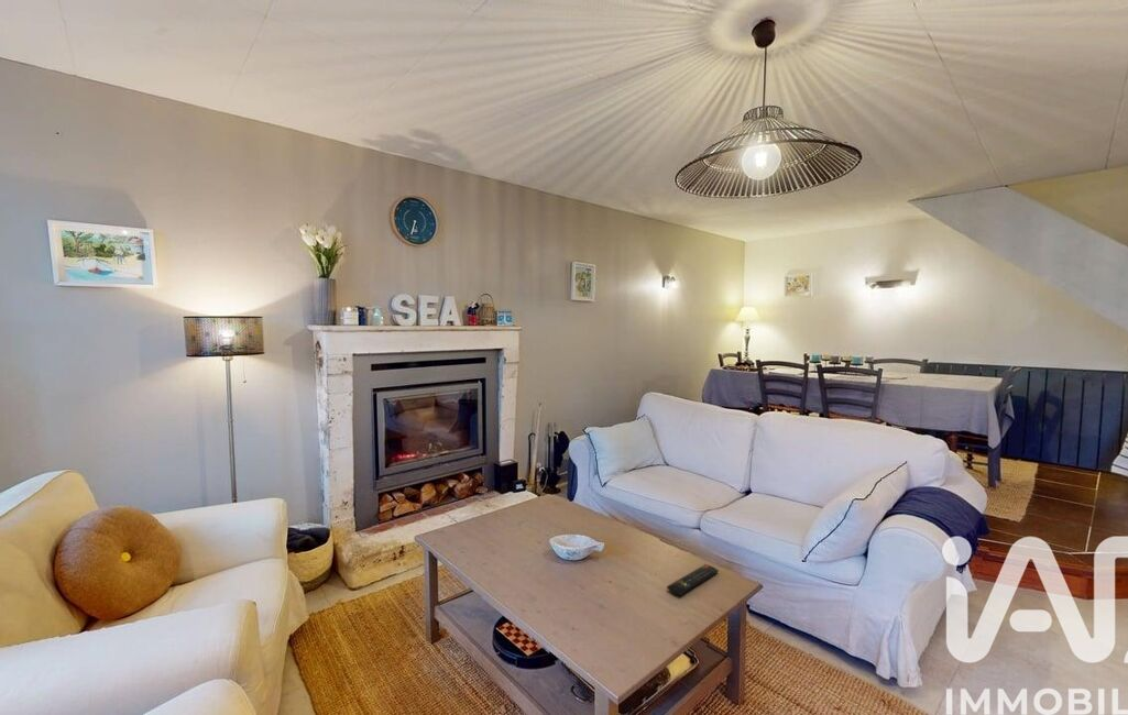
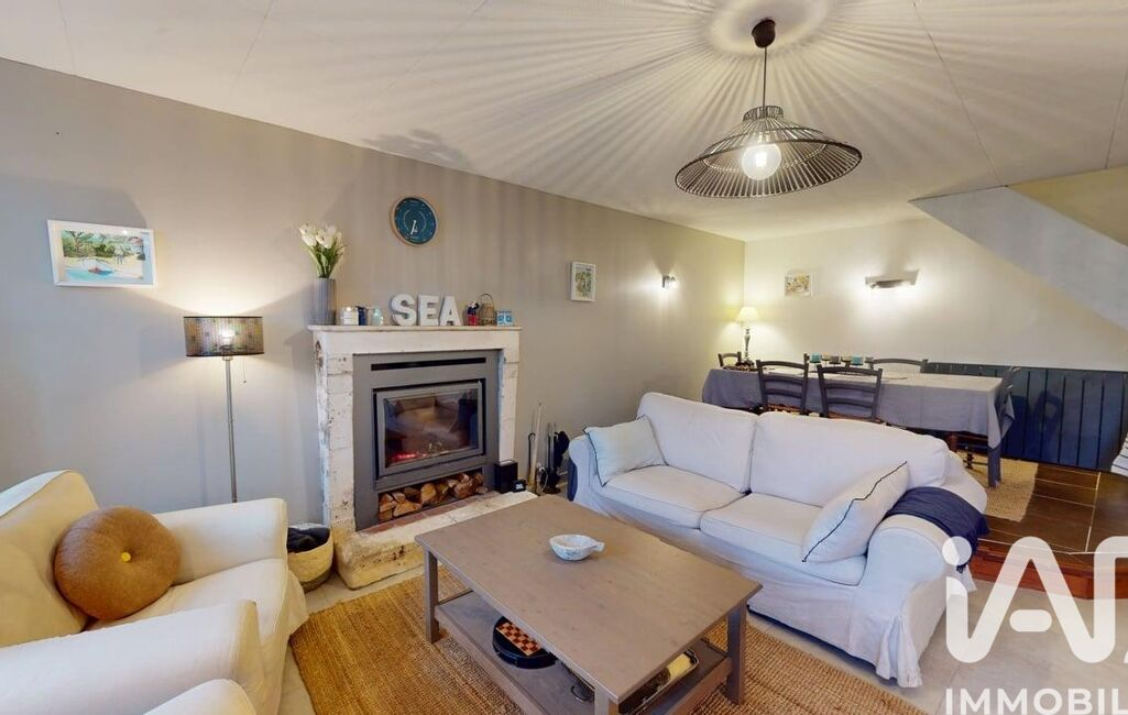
- remote control [666,563,720,596]
